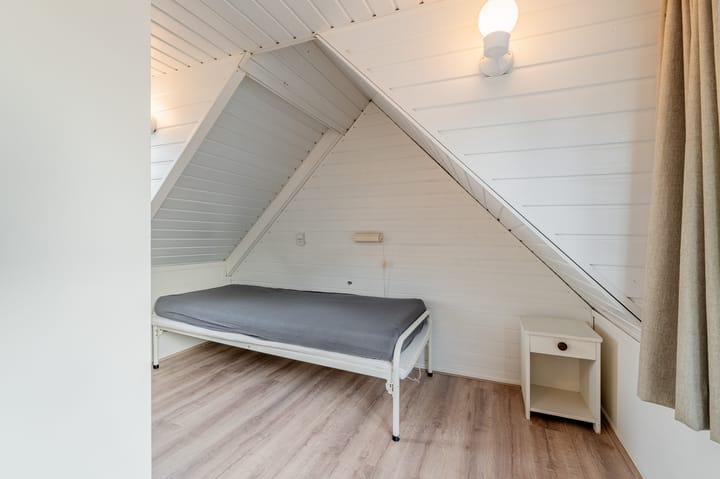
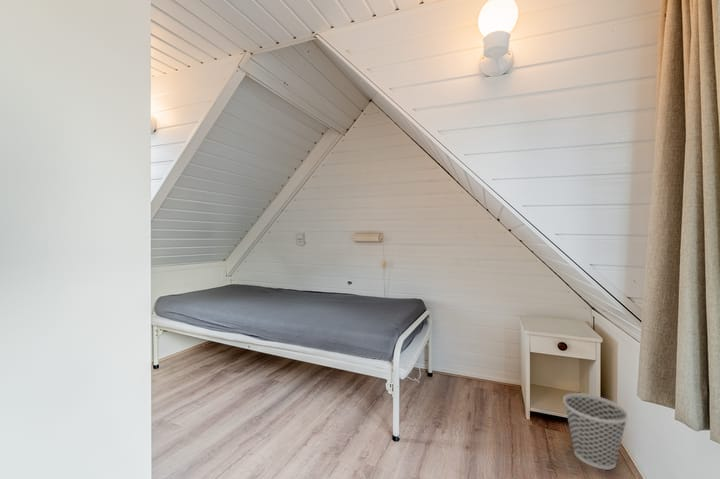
+ wastebasket [562,392,630,471]
